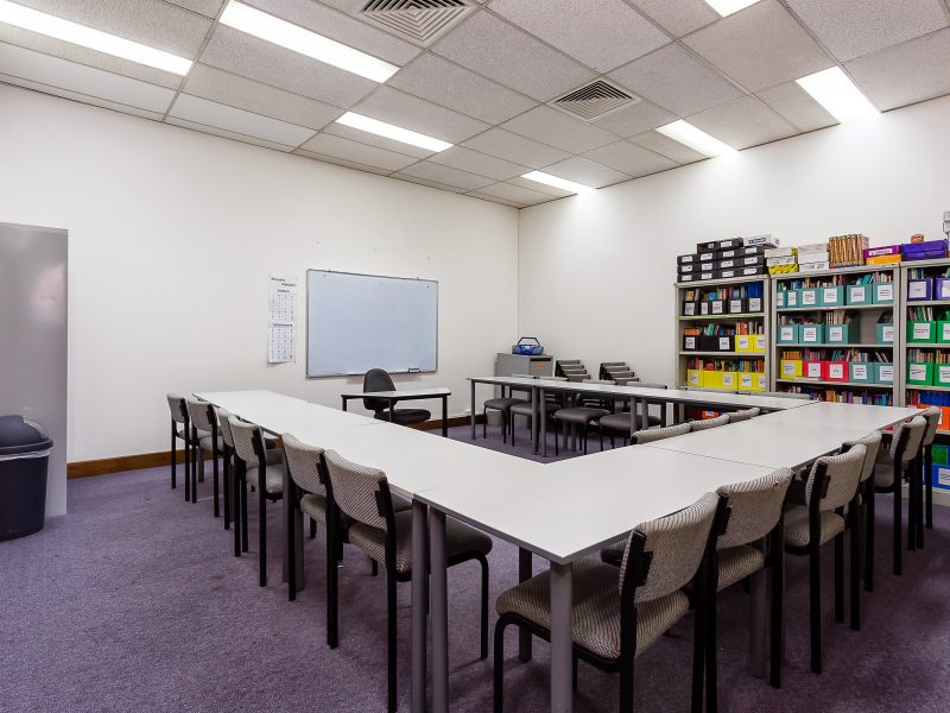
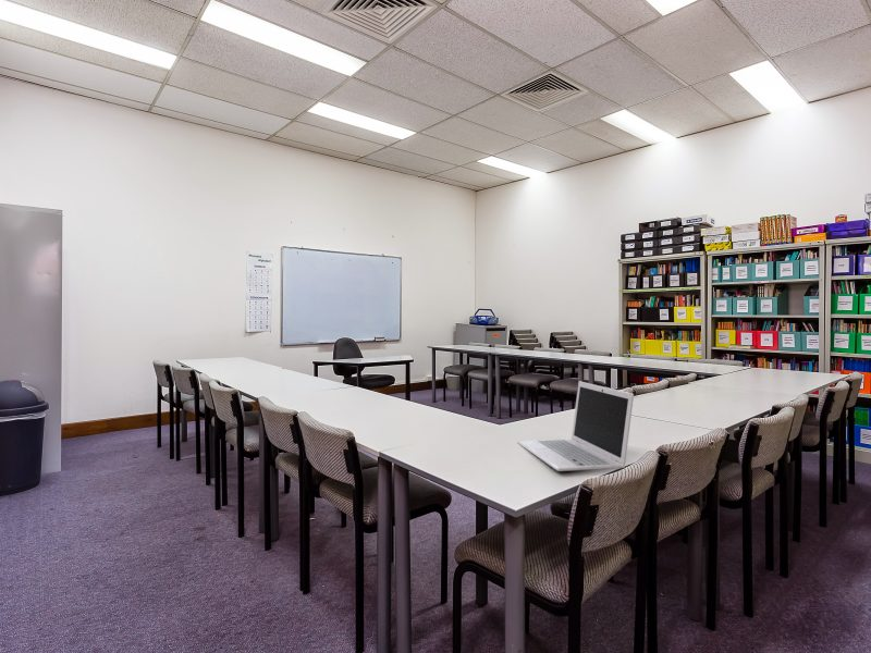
+ laptop [516,380,635,472]
